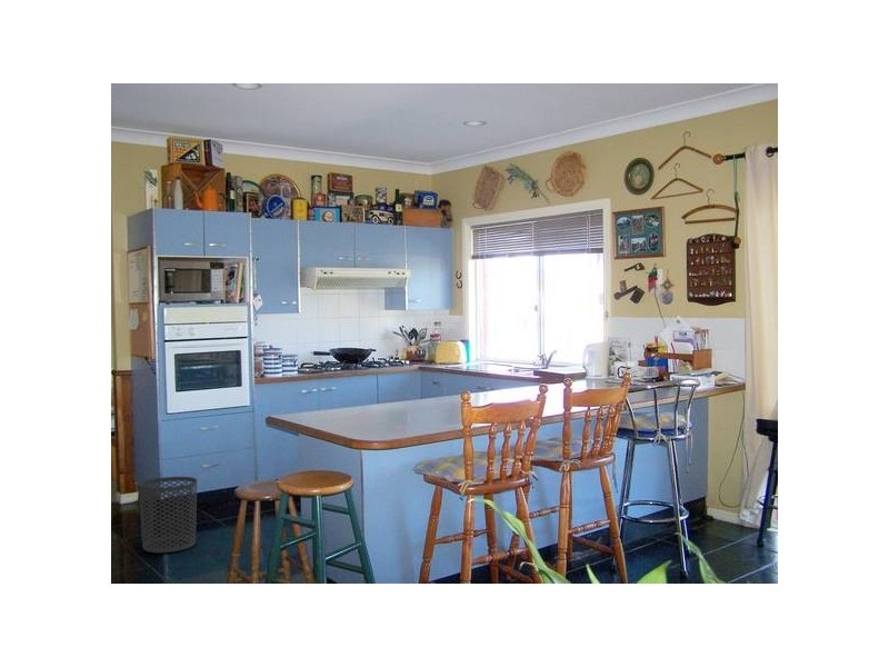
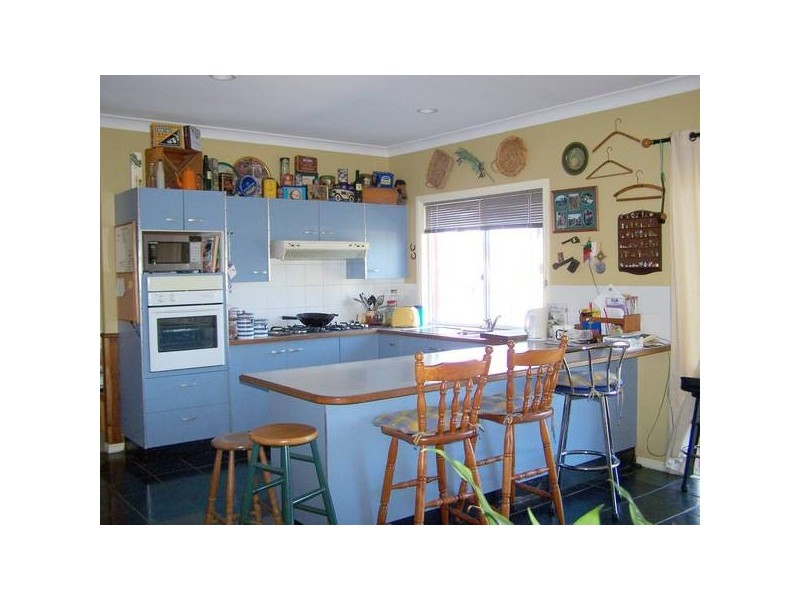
- waste bin [138,476,198,554]
